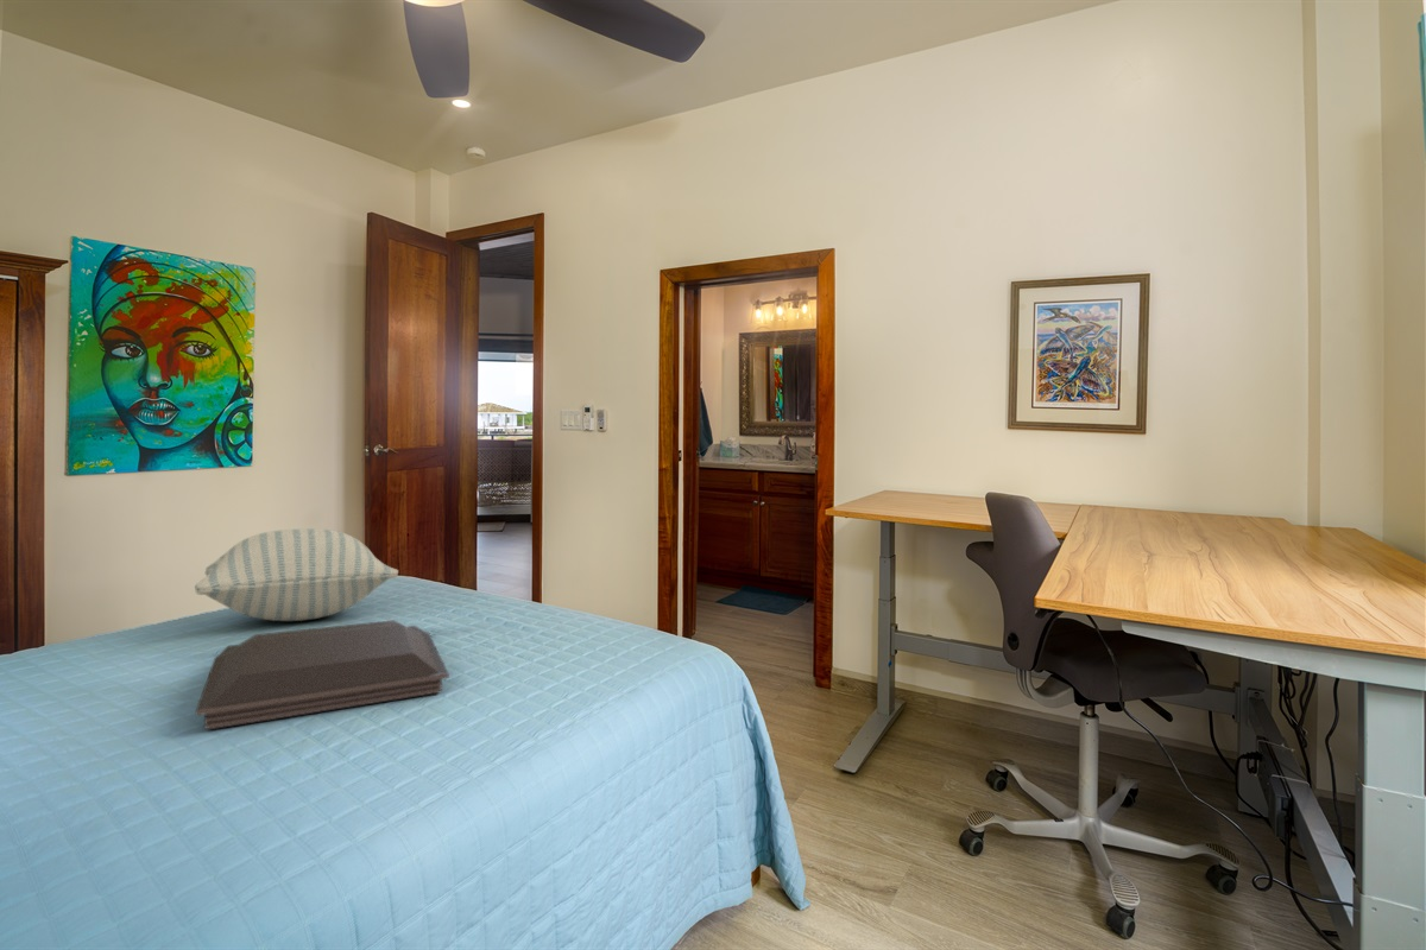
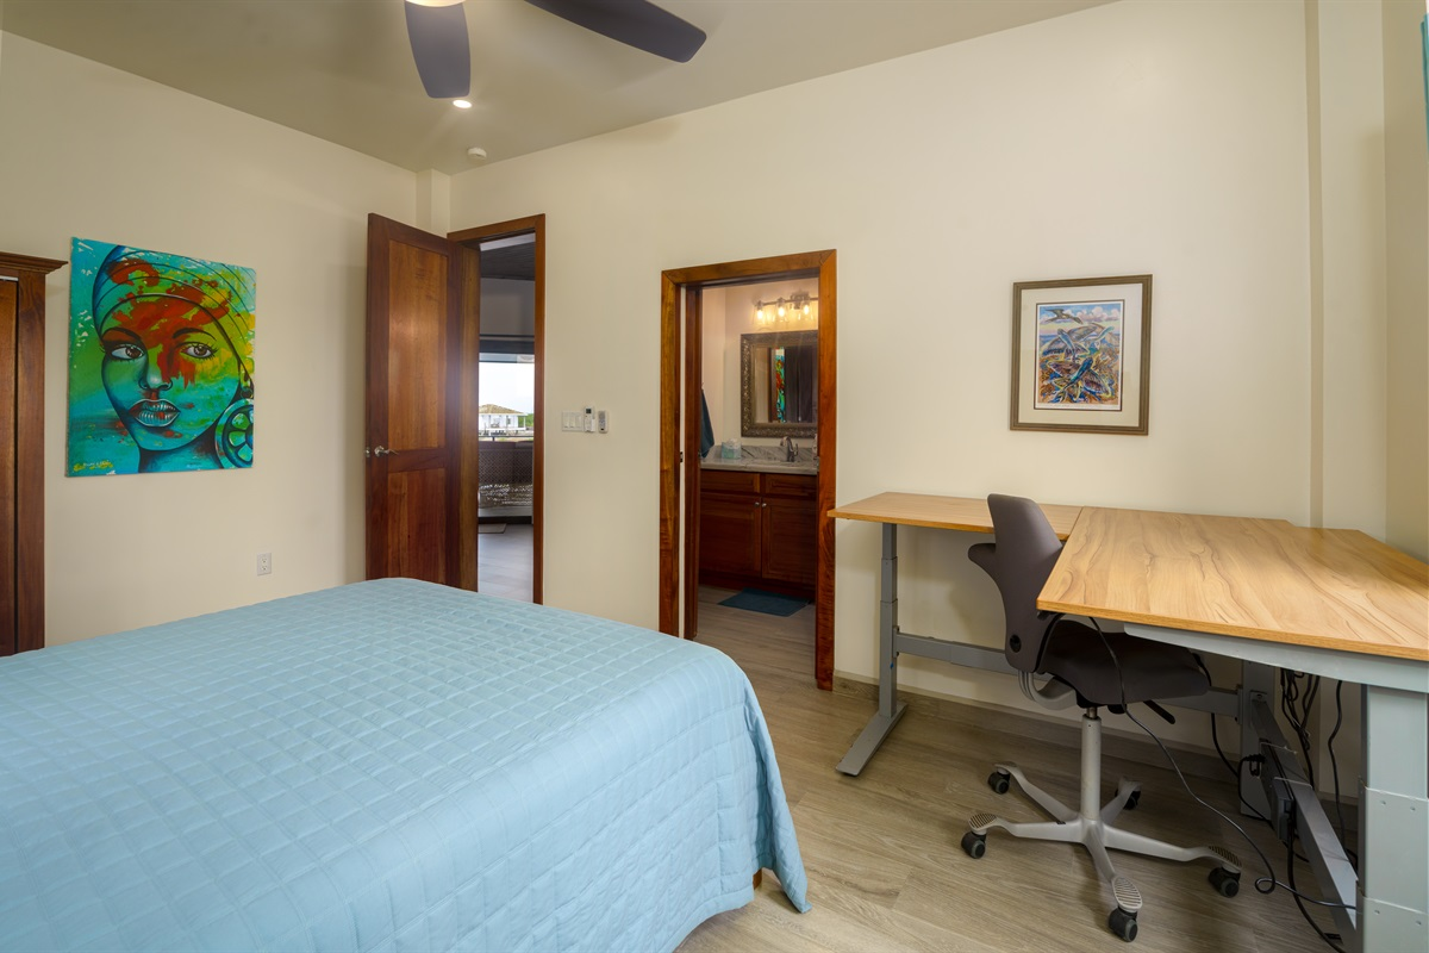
- serving tray [195,619,450,730]
- pillow [194,527,399,622]
